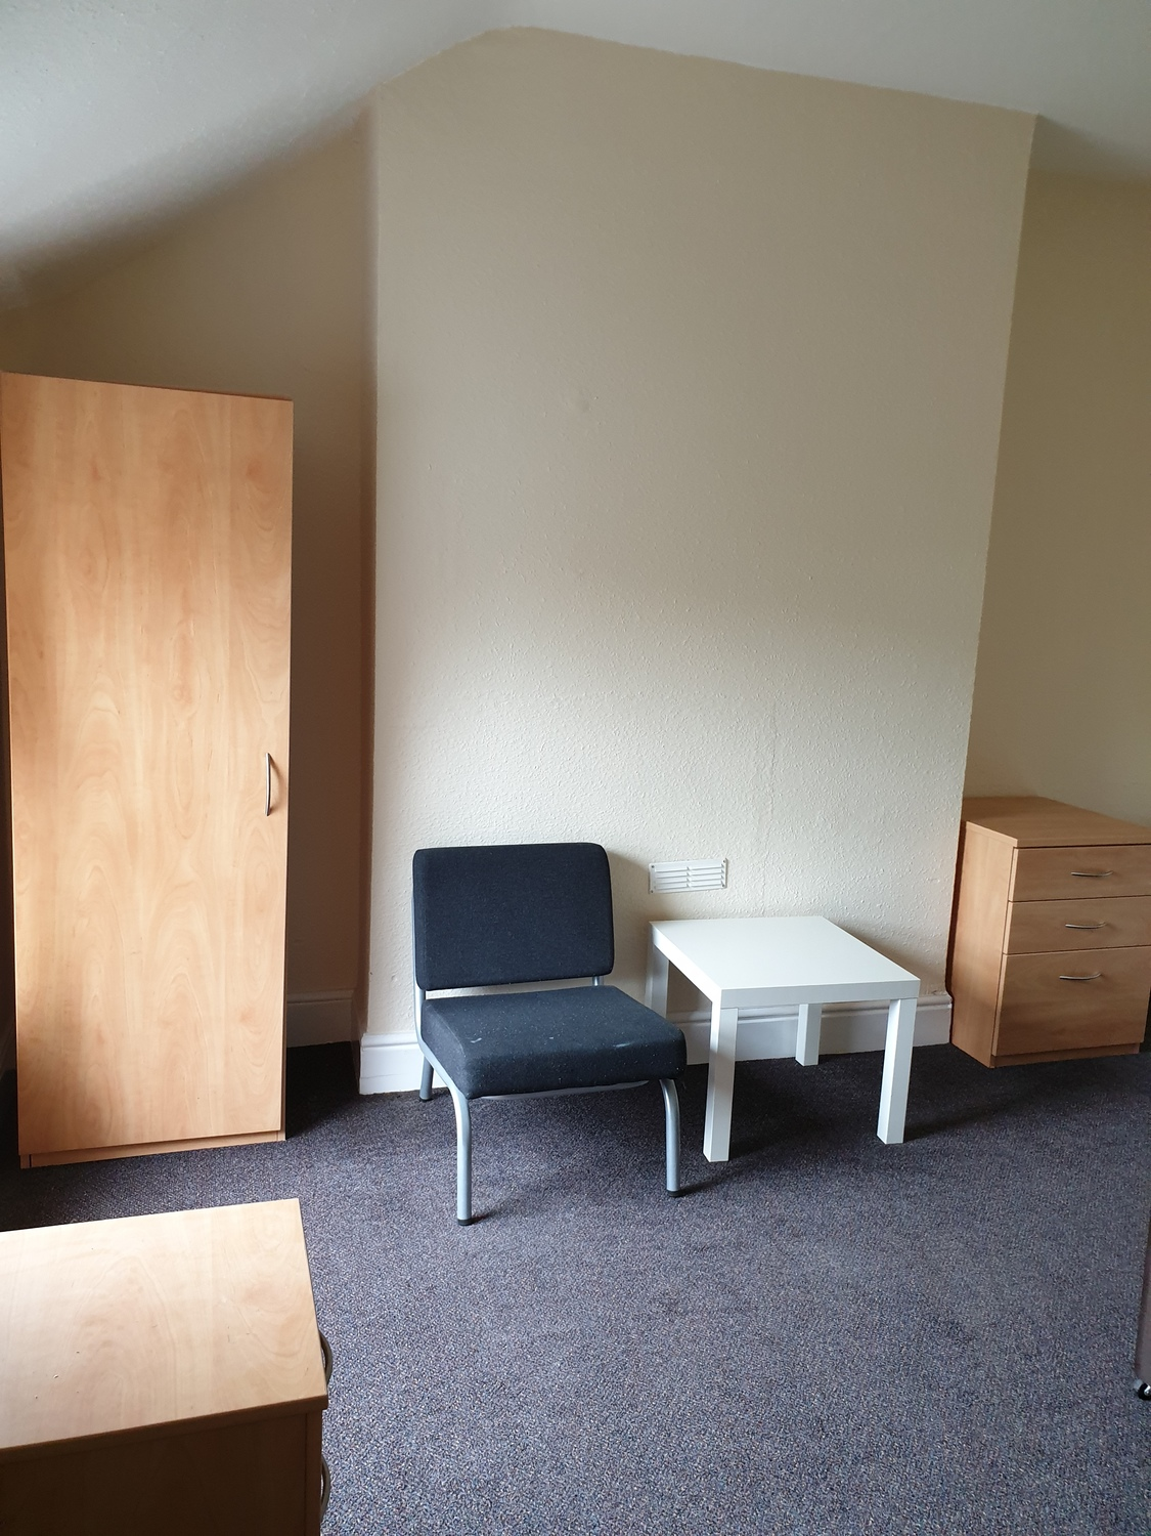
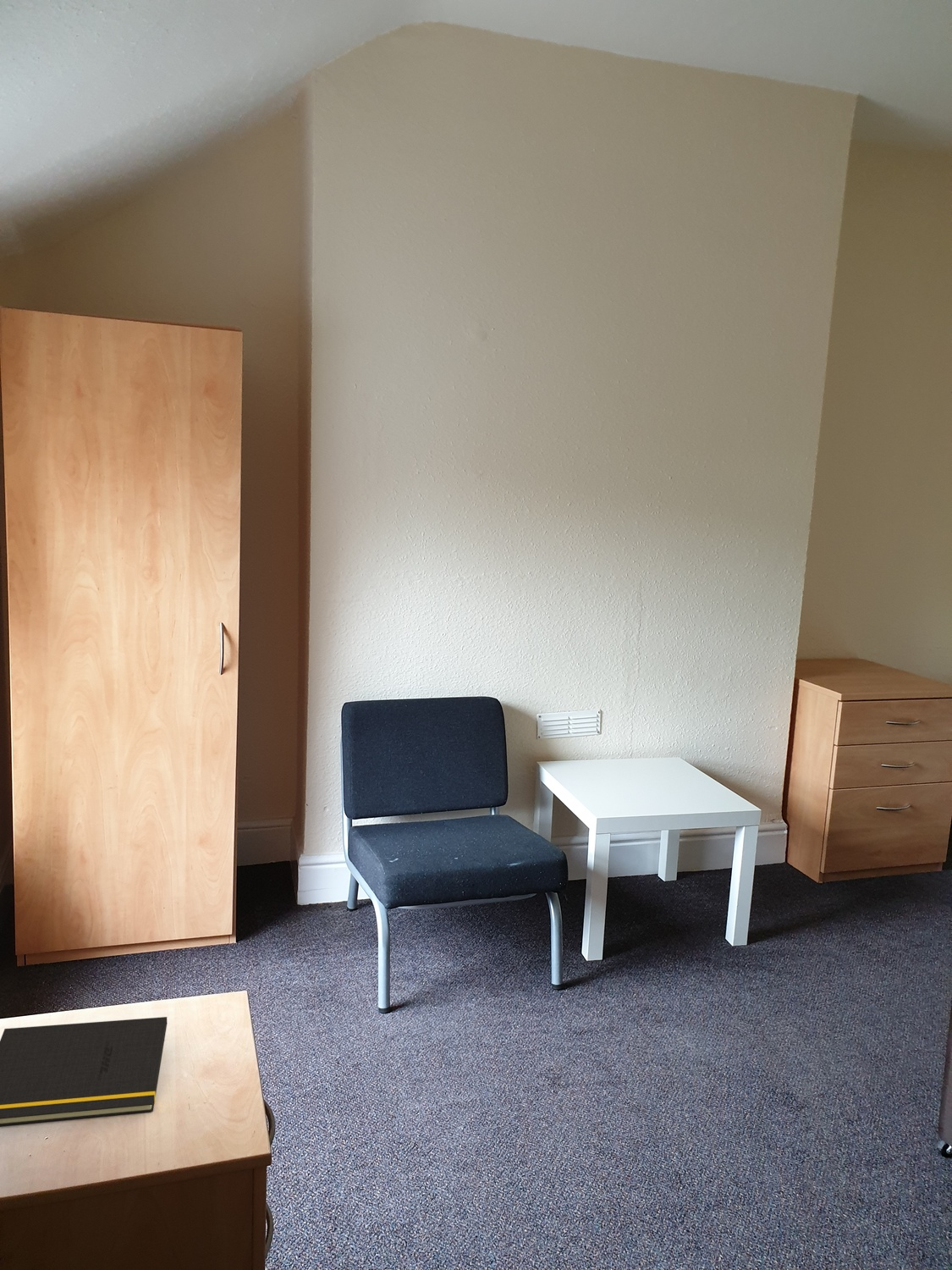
+ notepad [0,1016,168,1127]
